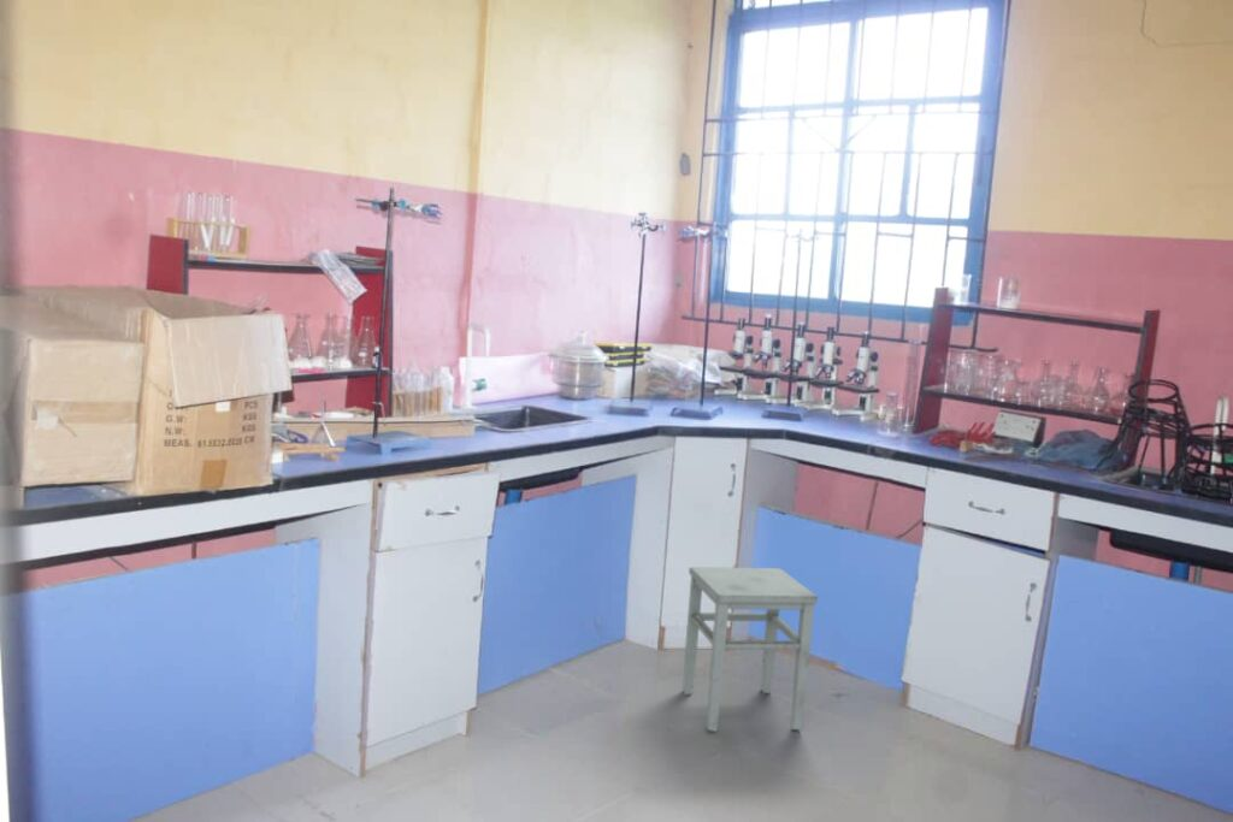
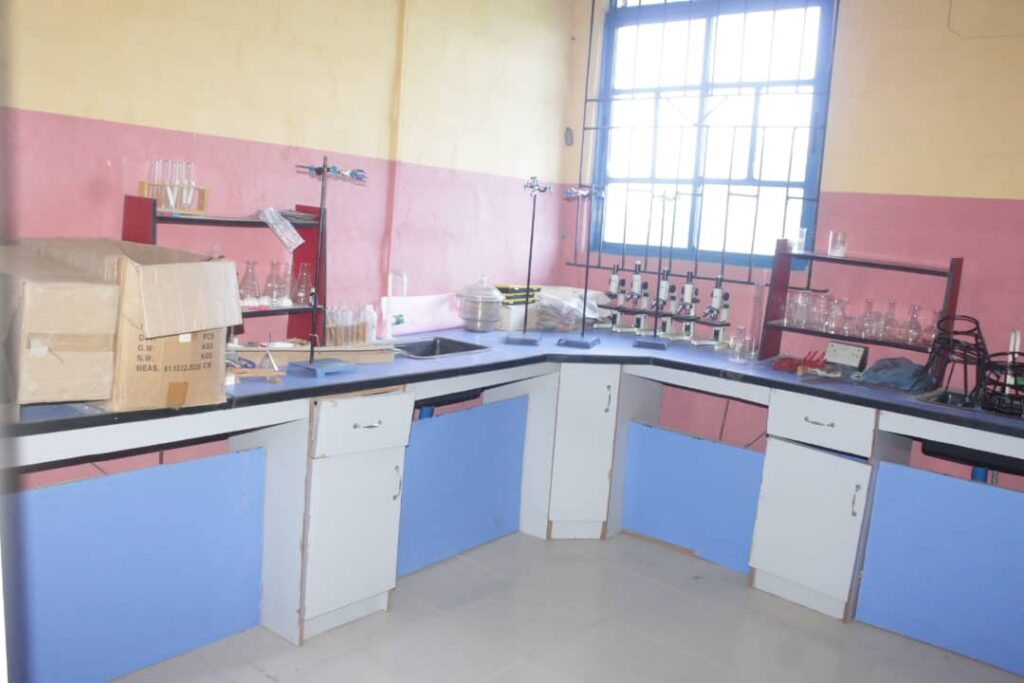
- stool [682,566,819,732]
